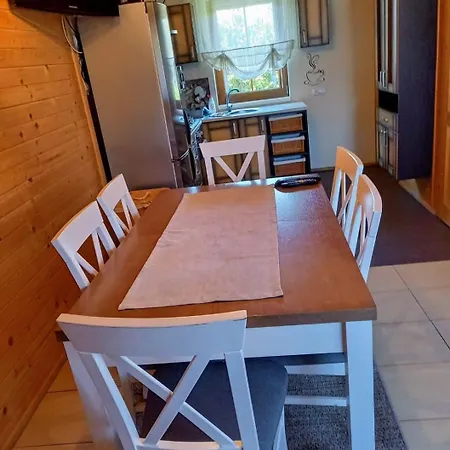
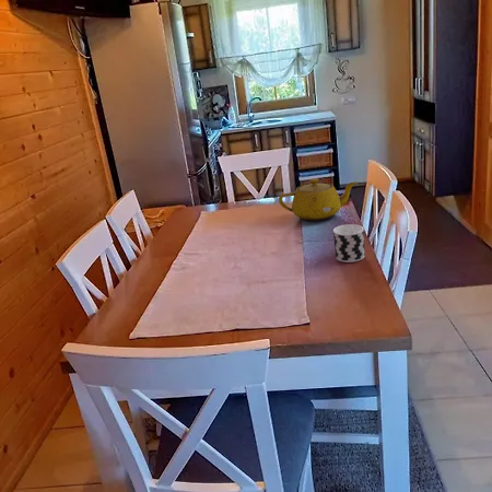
+ teapot [278,177,359,222]
+ cup [332,223,366,263]
